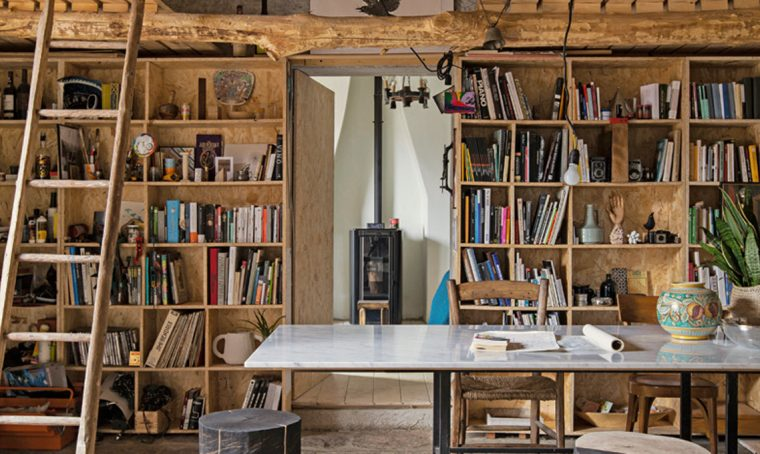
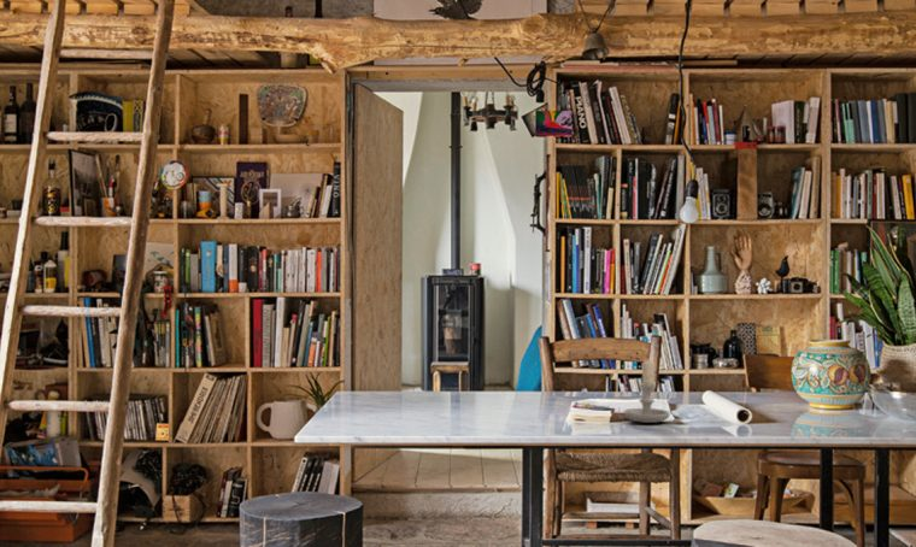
+ candle [623,357,671,424]
